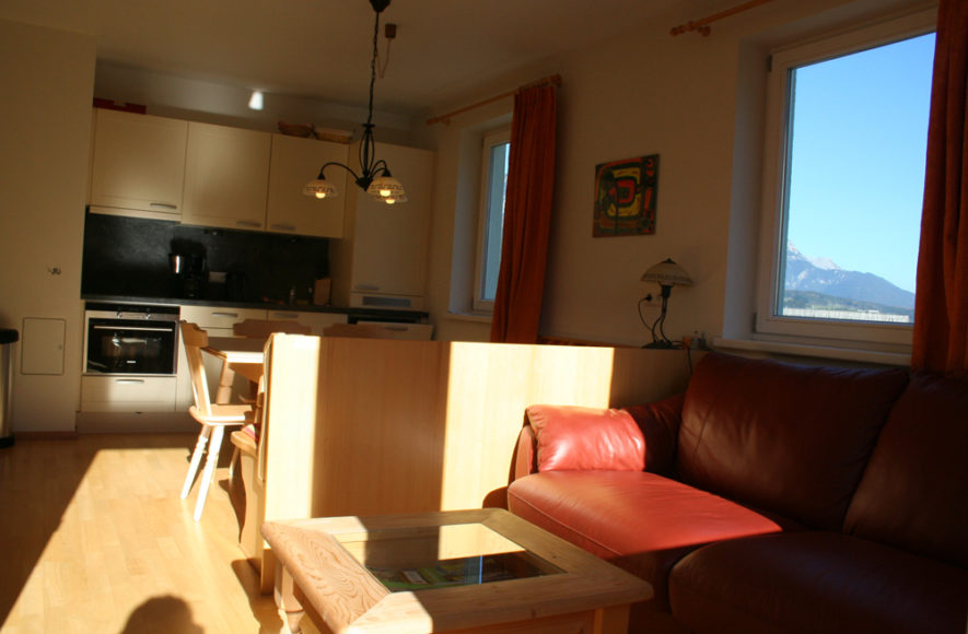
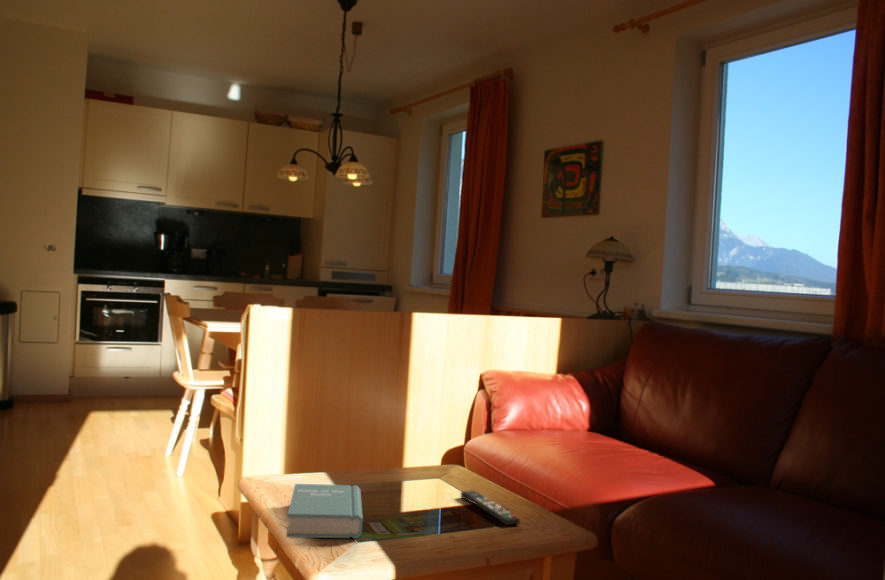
+ book [285,483,364,539]
+ remote control [459,490,521,526]
